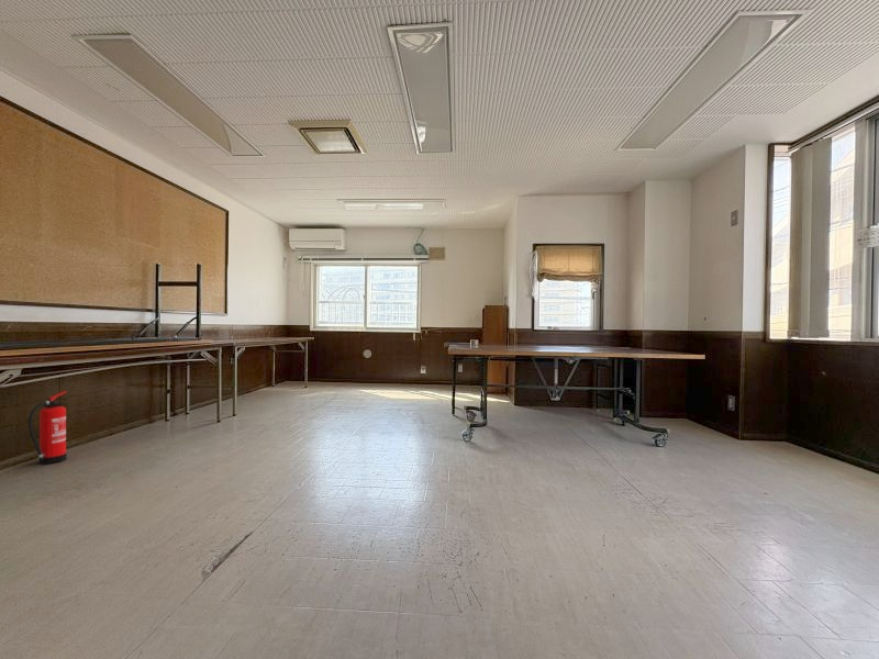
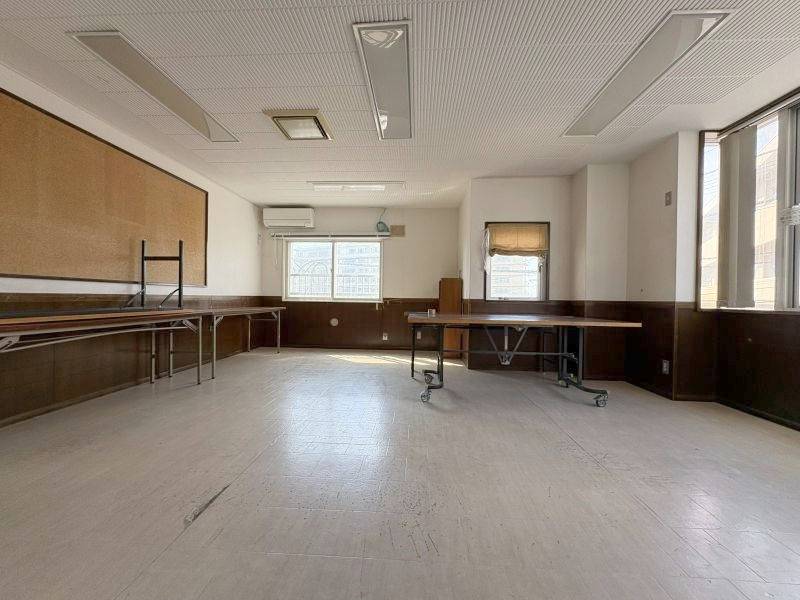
- fire extinguisher [27,390,68,466]
